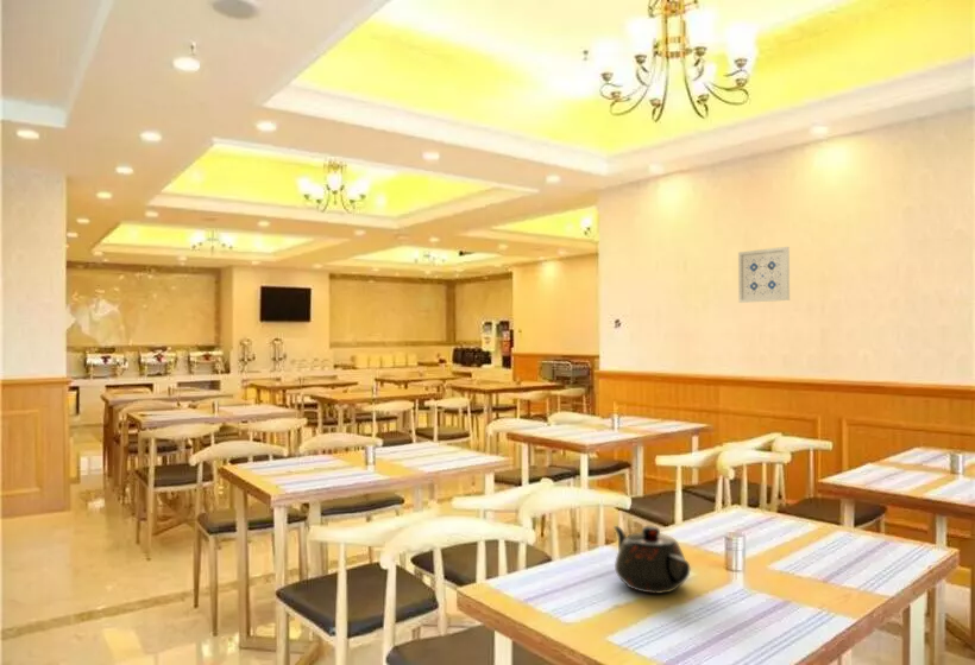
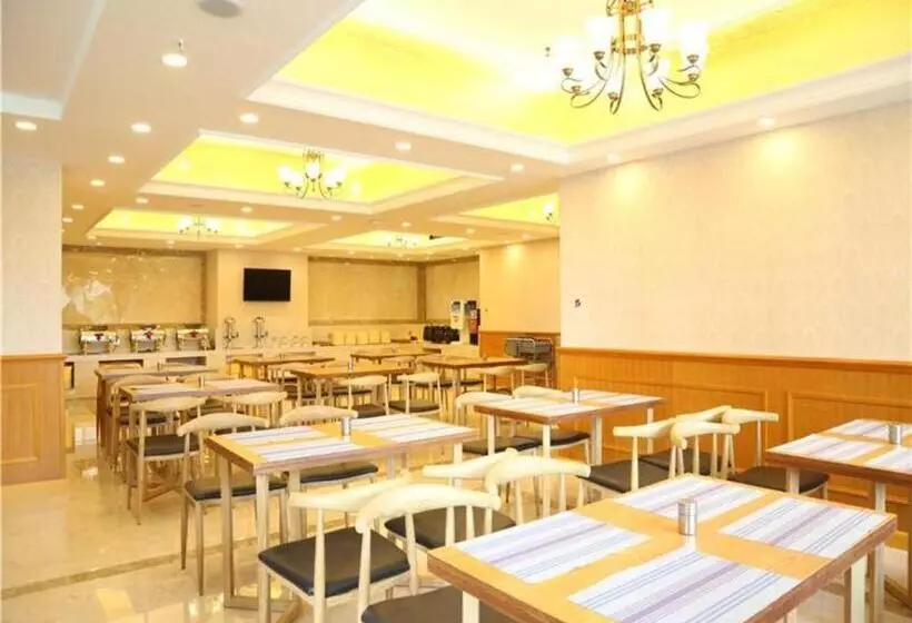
- teapot [612,525,691,595]
- wall art [737,246,791,304]
